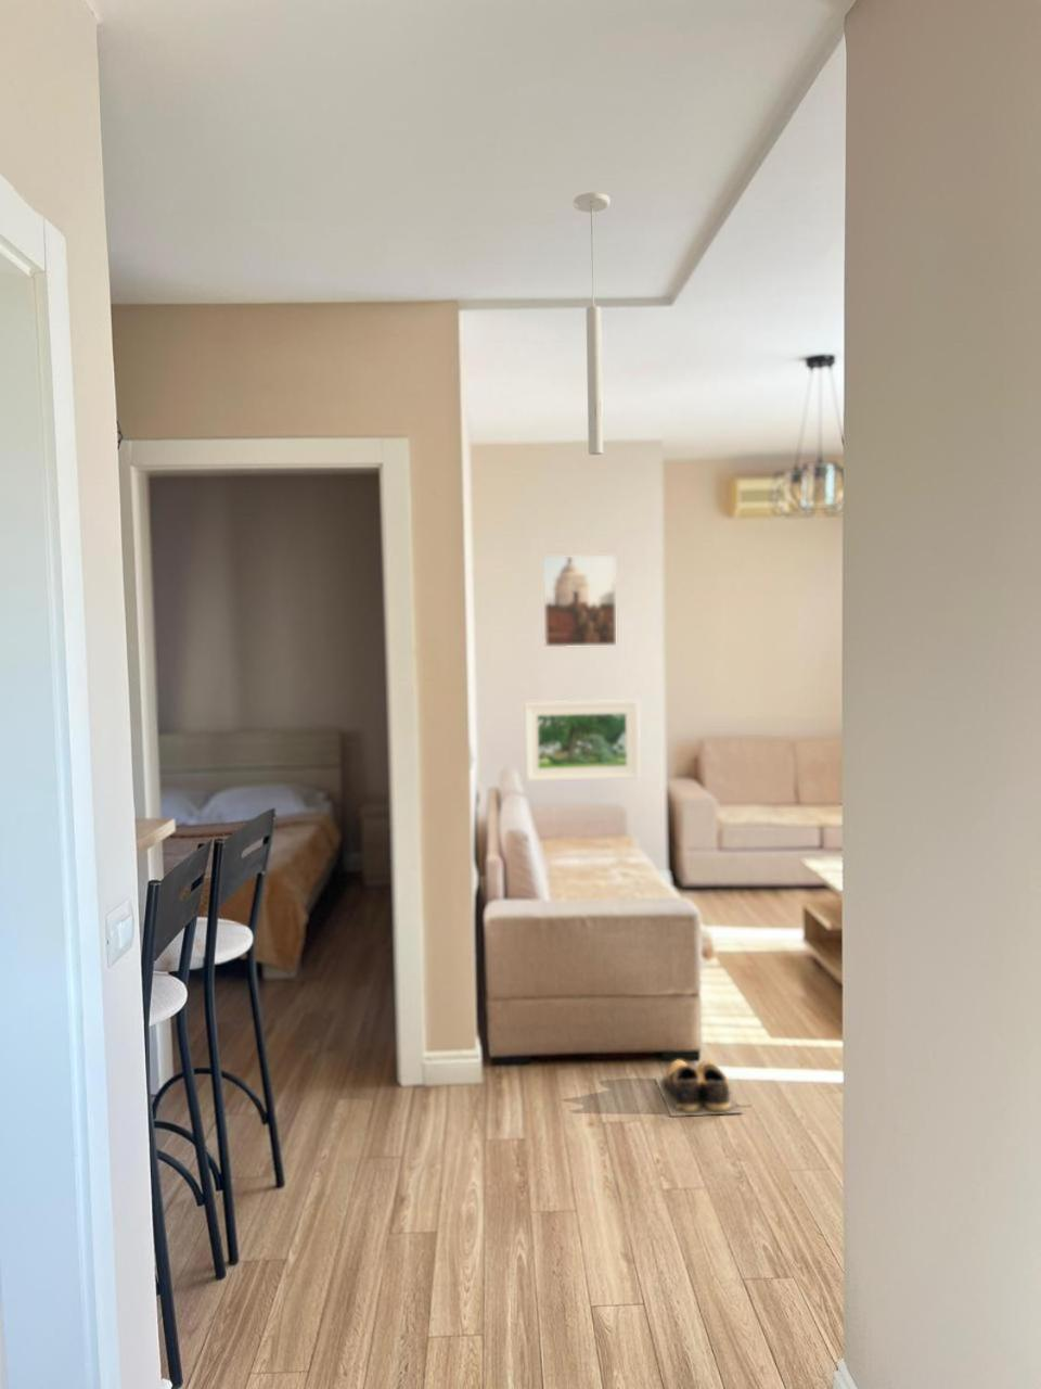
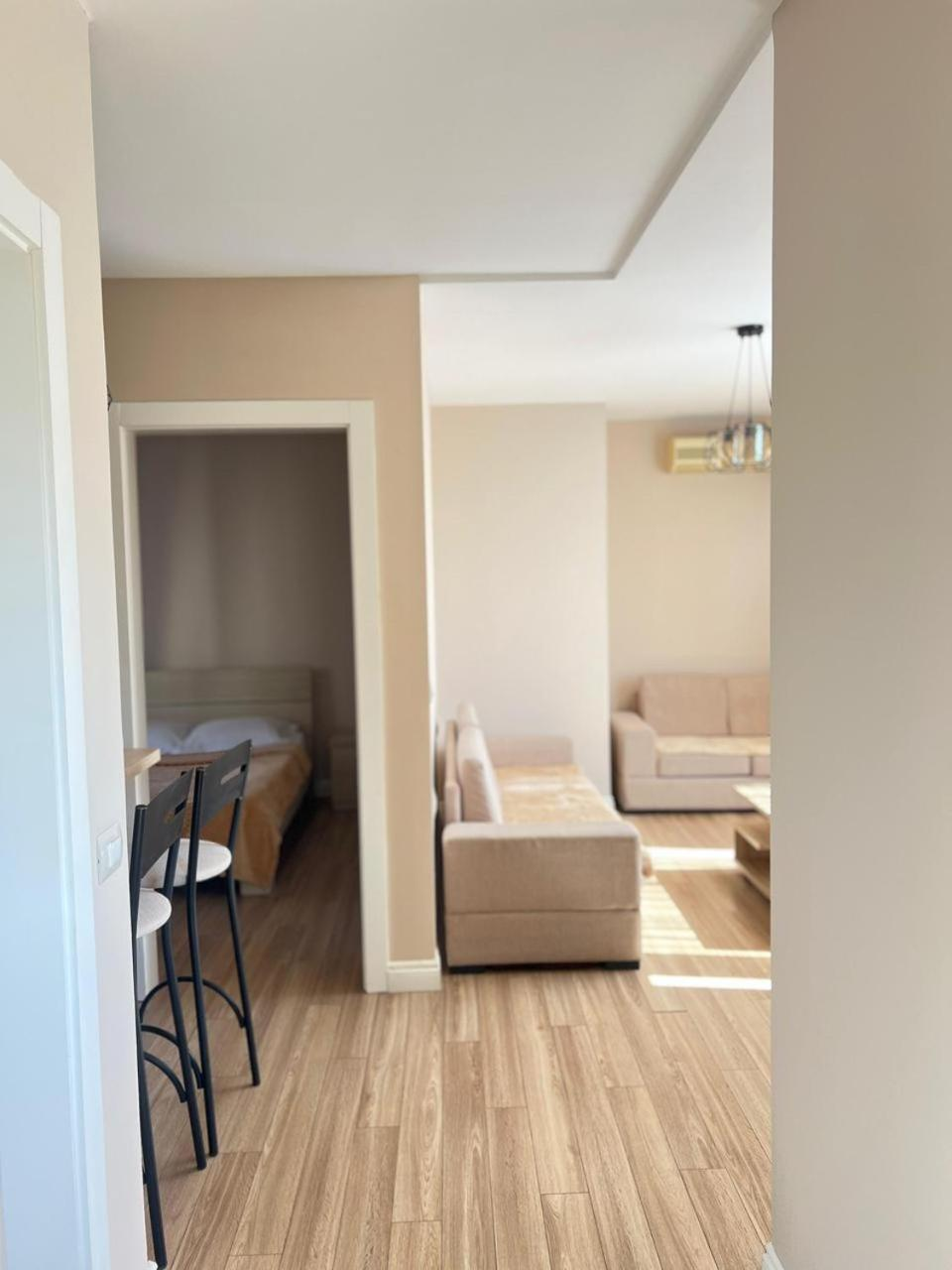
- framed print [523,699,641,782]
- ceiling light [573,192,610,456]
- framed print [542,555,617,647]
- shoes [653,1059,744,1118]
